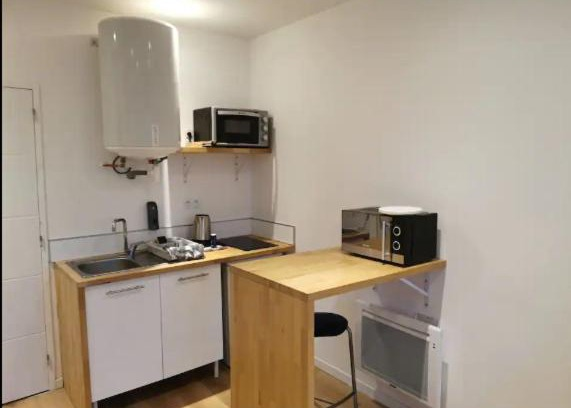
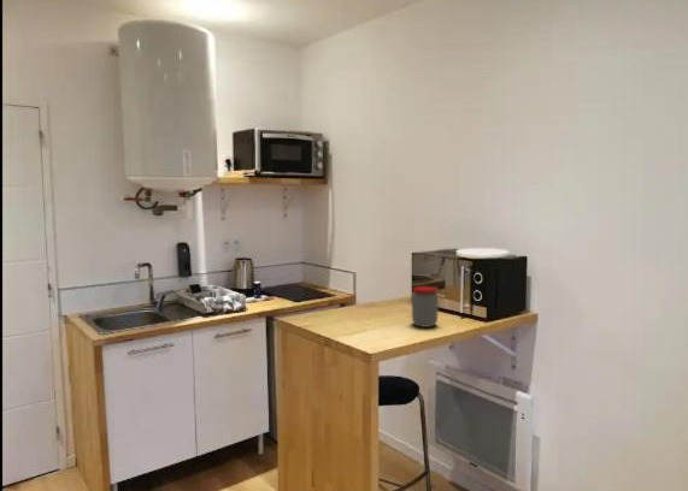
+ jar [411,285,440,329]
